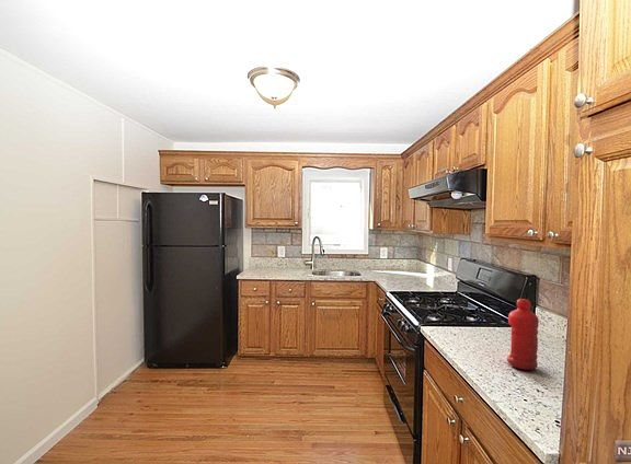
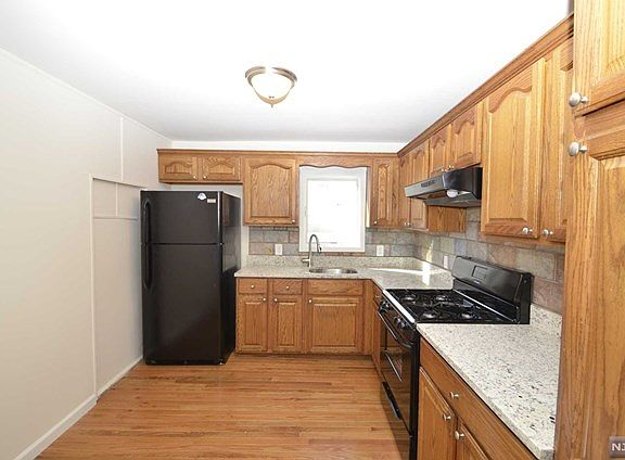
- water bottle [506,298,540,371]
